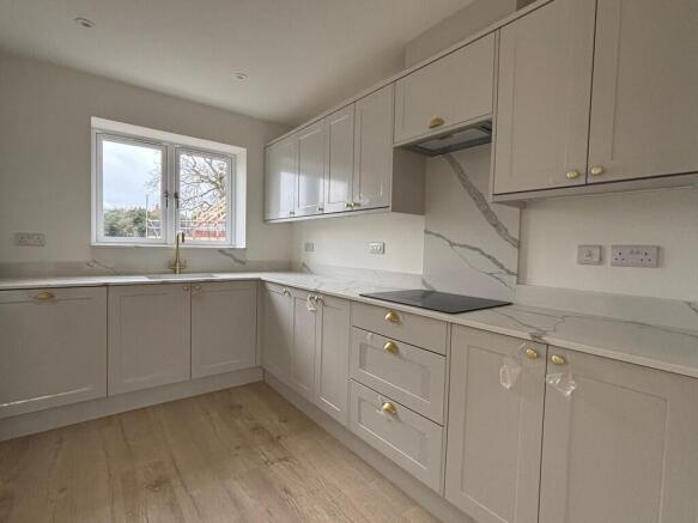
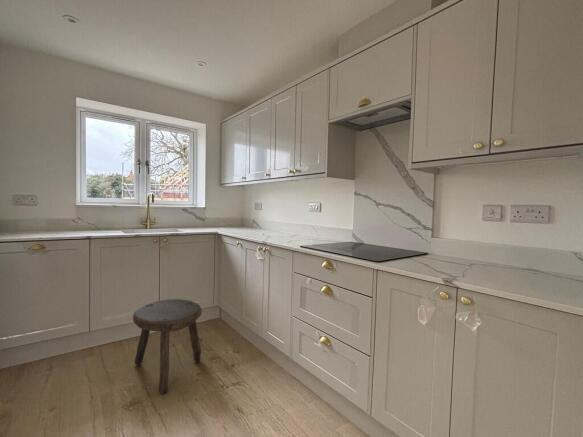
+ stool [132,298,203,395]
